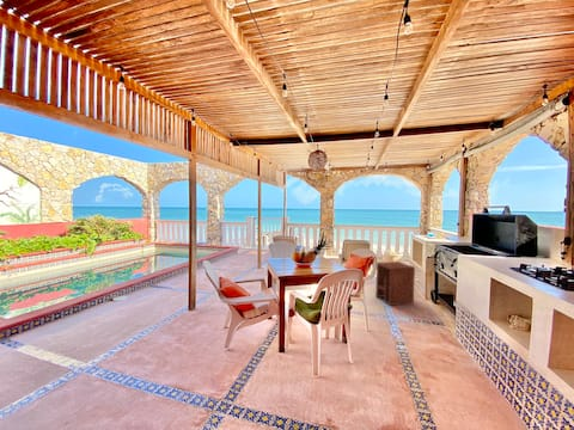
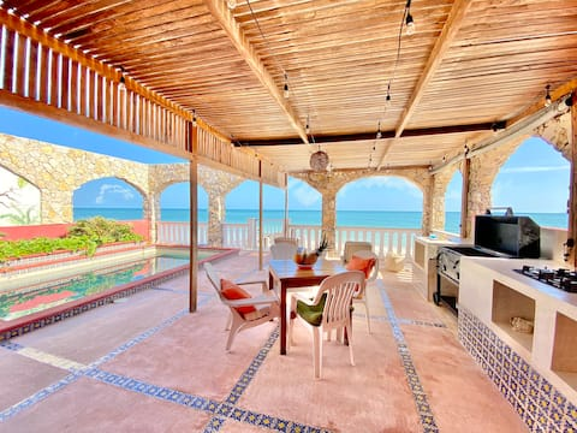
- side table [374,260,416,307]
